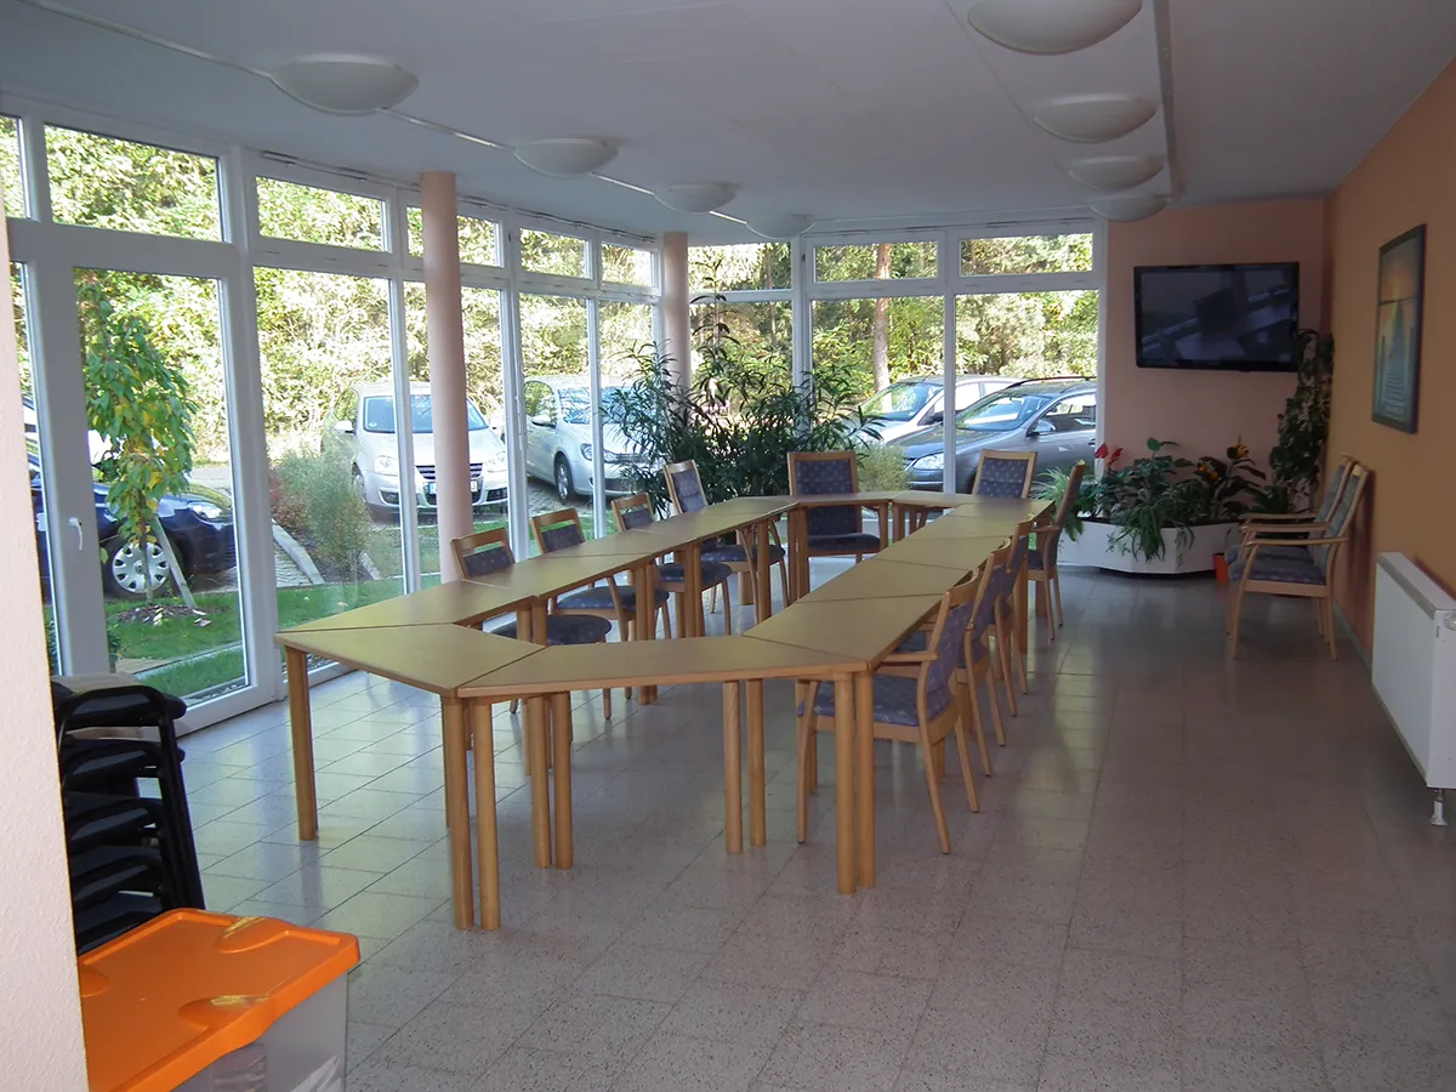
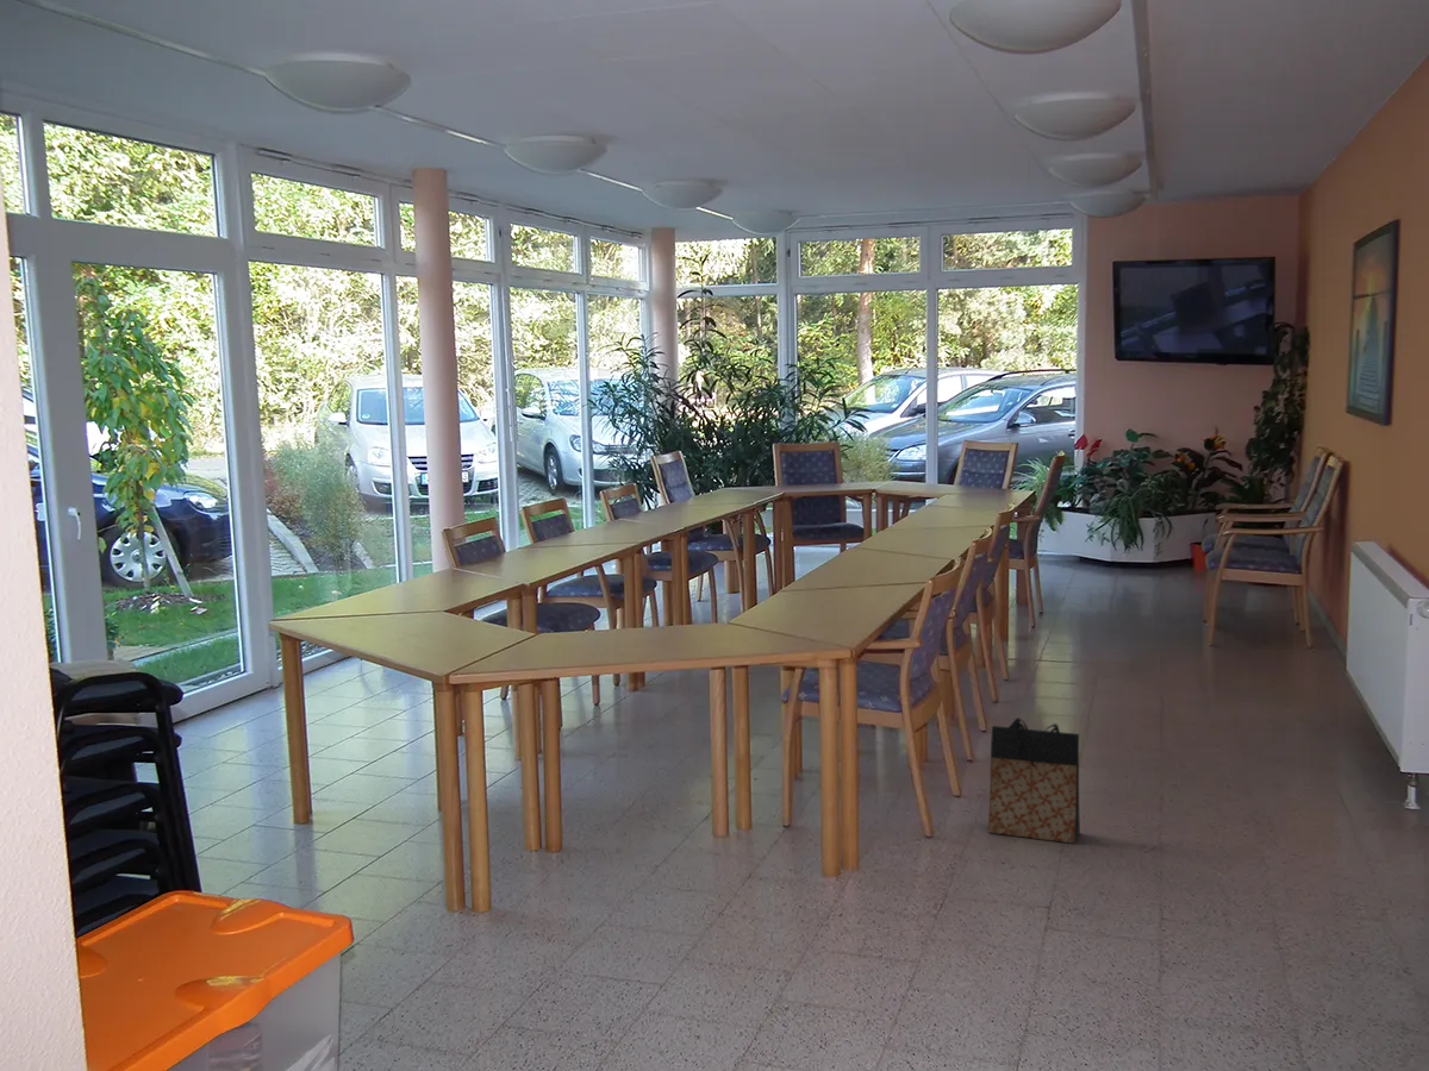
+ bag [987,716,1081,845]
